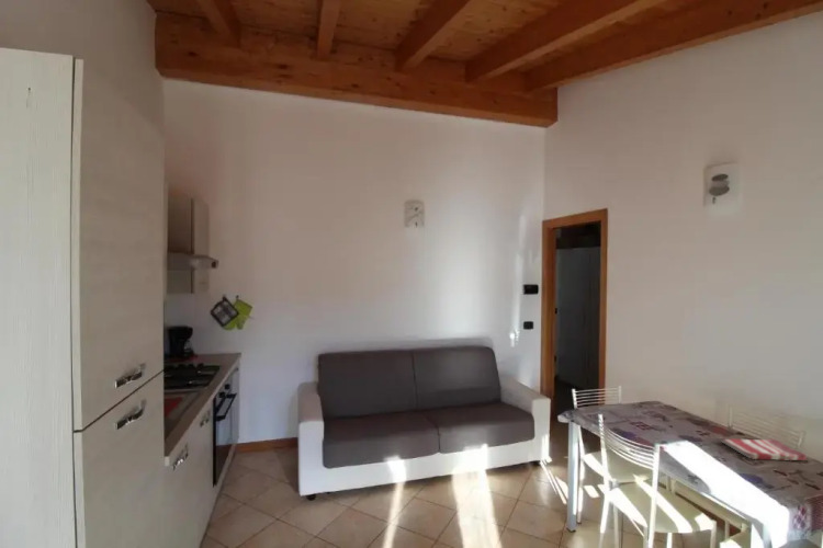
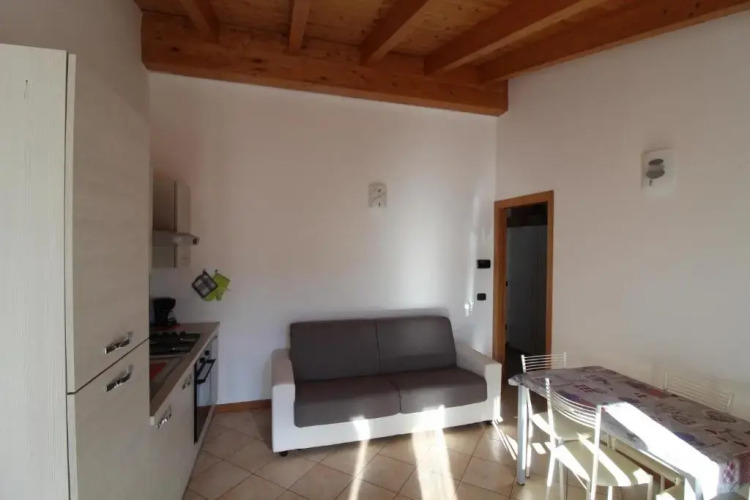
- dish towel [720,437,808,461]
